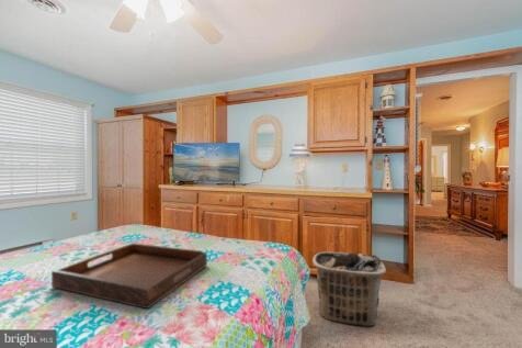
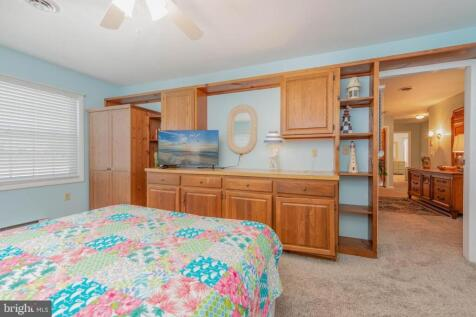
- serving tray [50,242,208,310]
- clothes hamper [311,250,387,327]
